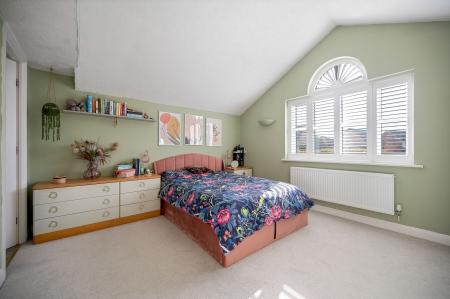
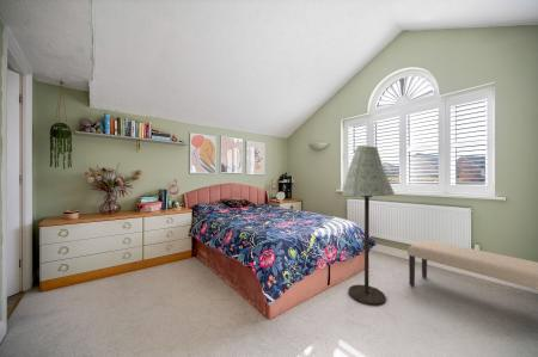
+ floor lamp [341,144,396,307]
+ bench [406,239,538,291]
